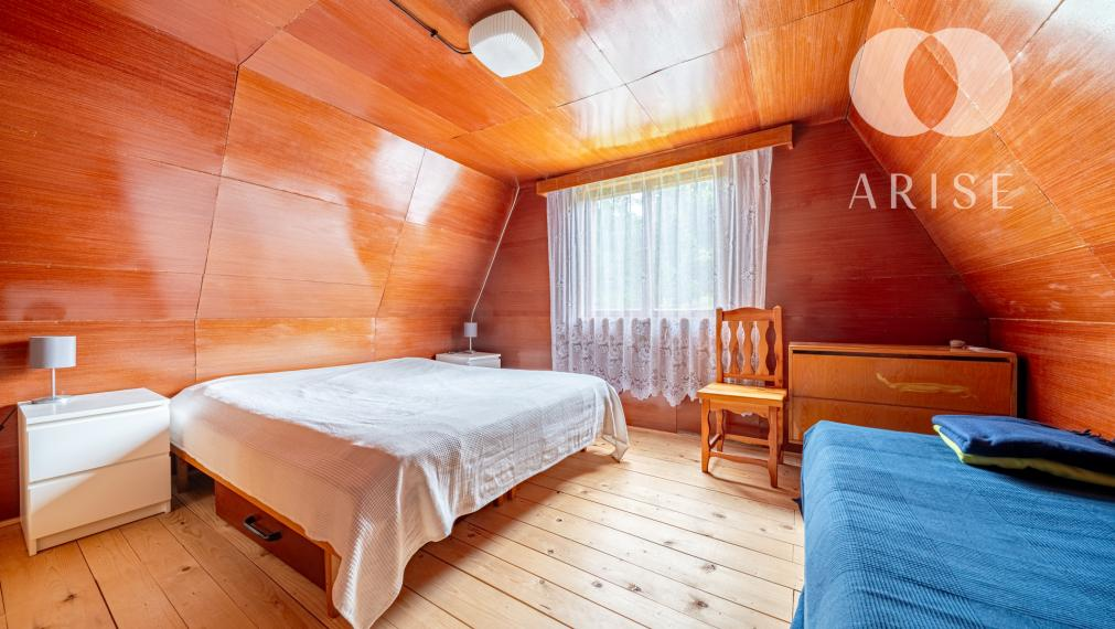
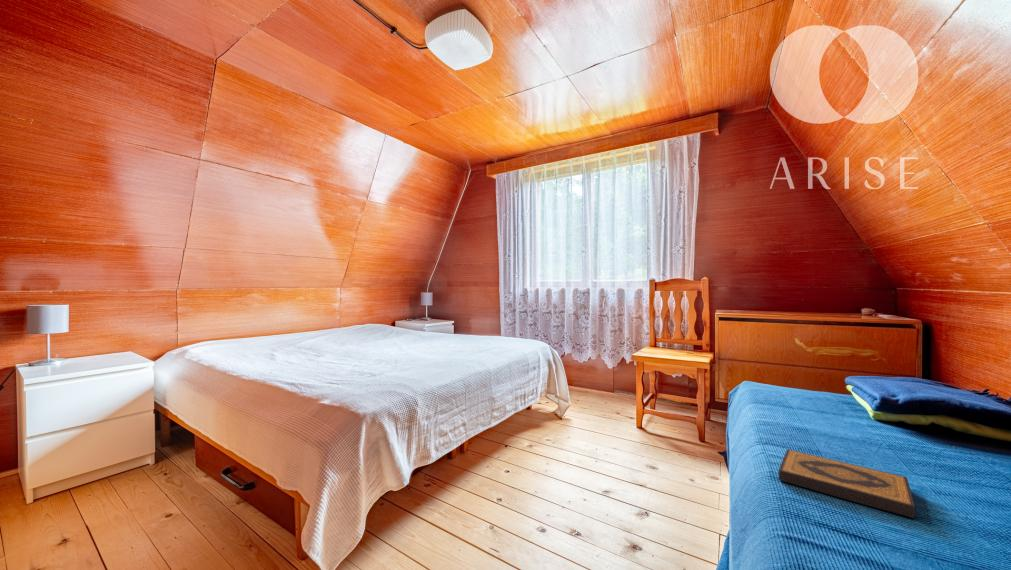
+ hardback book [778,448,916,519]
